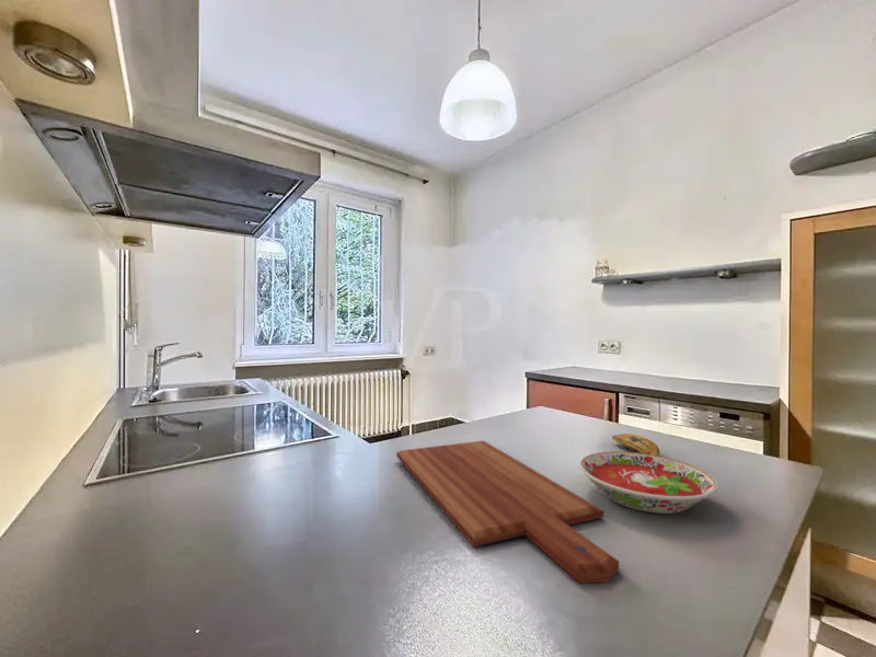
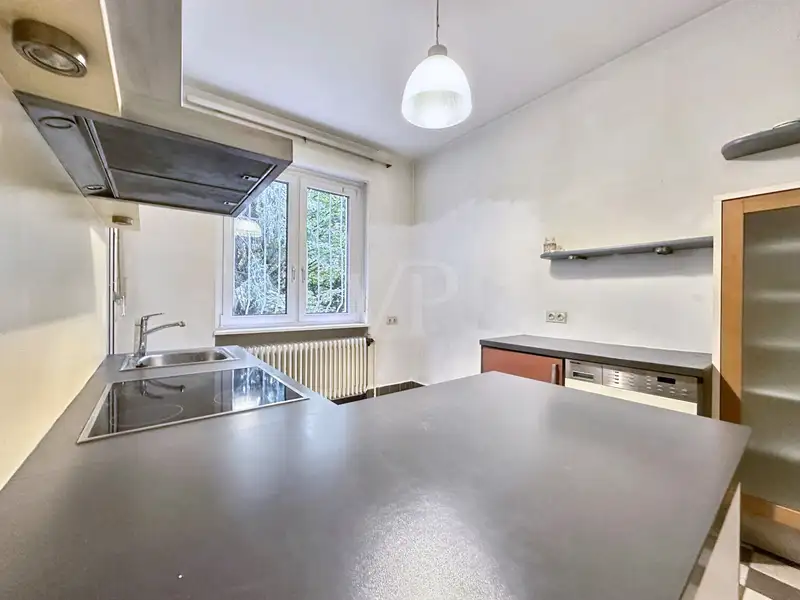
- bowl [578,450,719,515]
- banana [611,433,661,457]
- cutting board [395,440,620,584]
